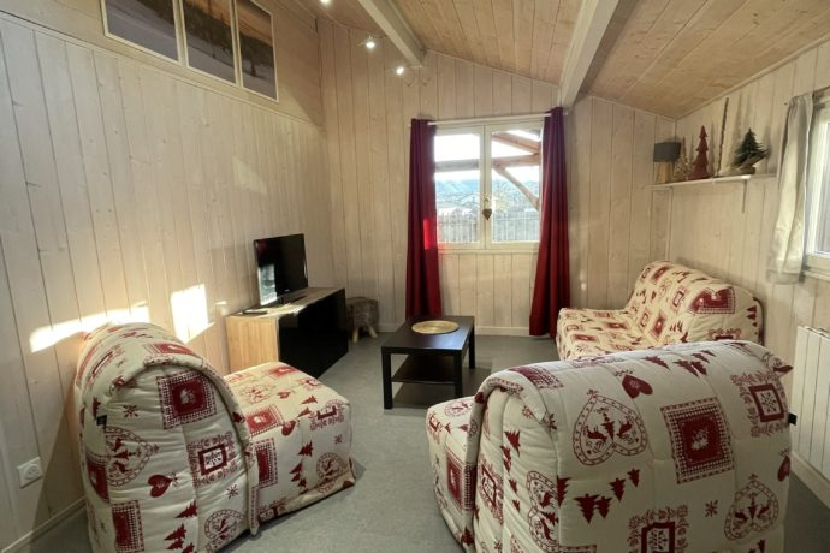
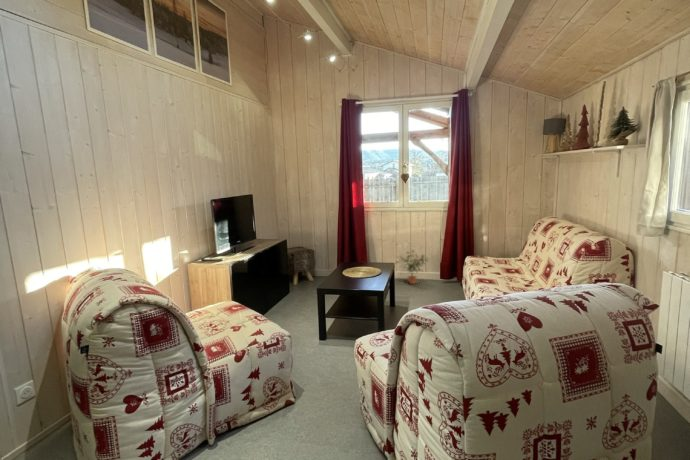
+ potted plant [394,249,429,285]
